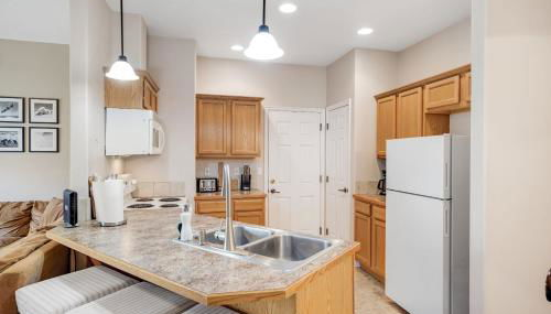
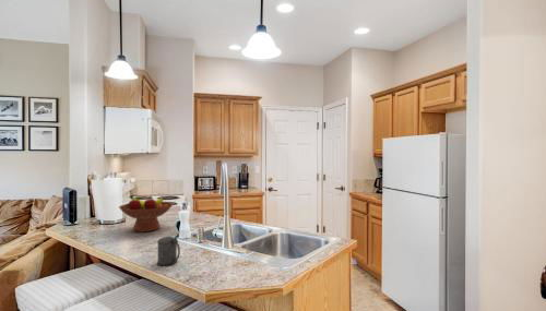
+ beer stein [156,234,181,266]
+ fruit bowl [118,194,174,234]
